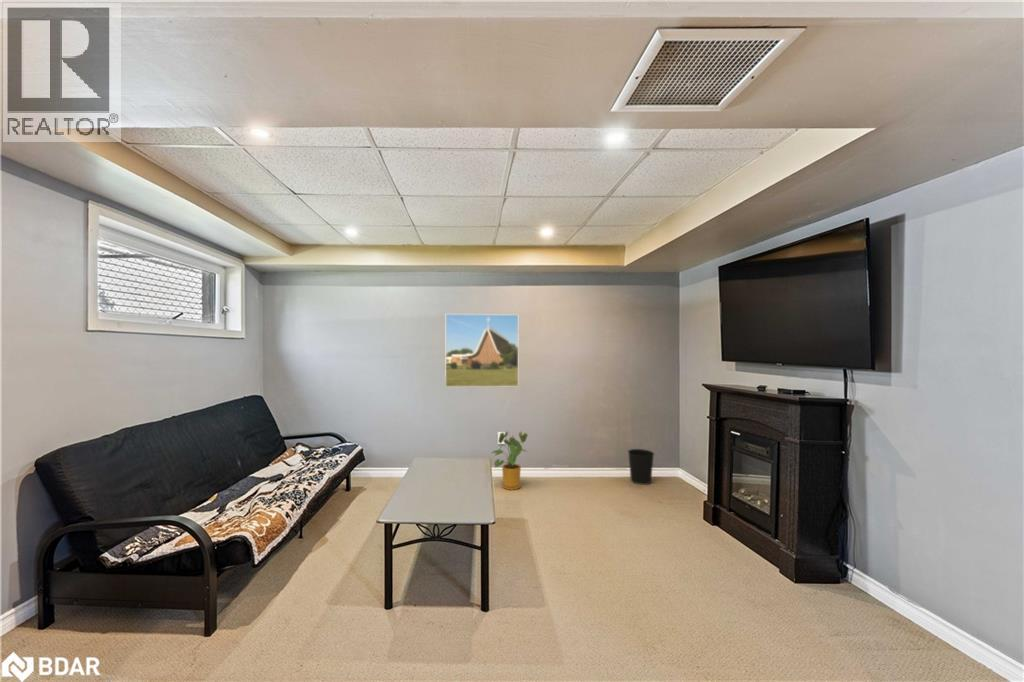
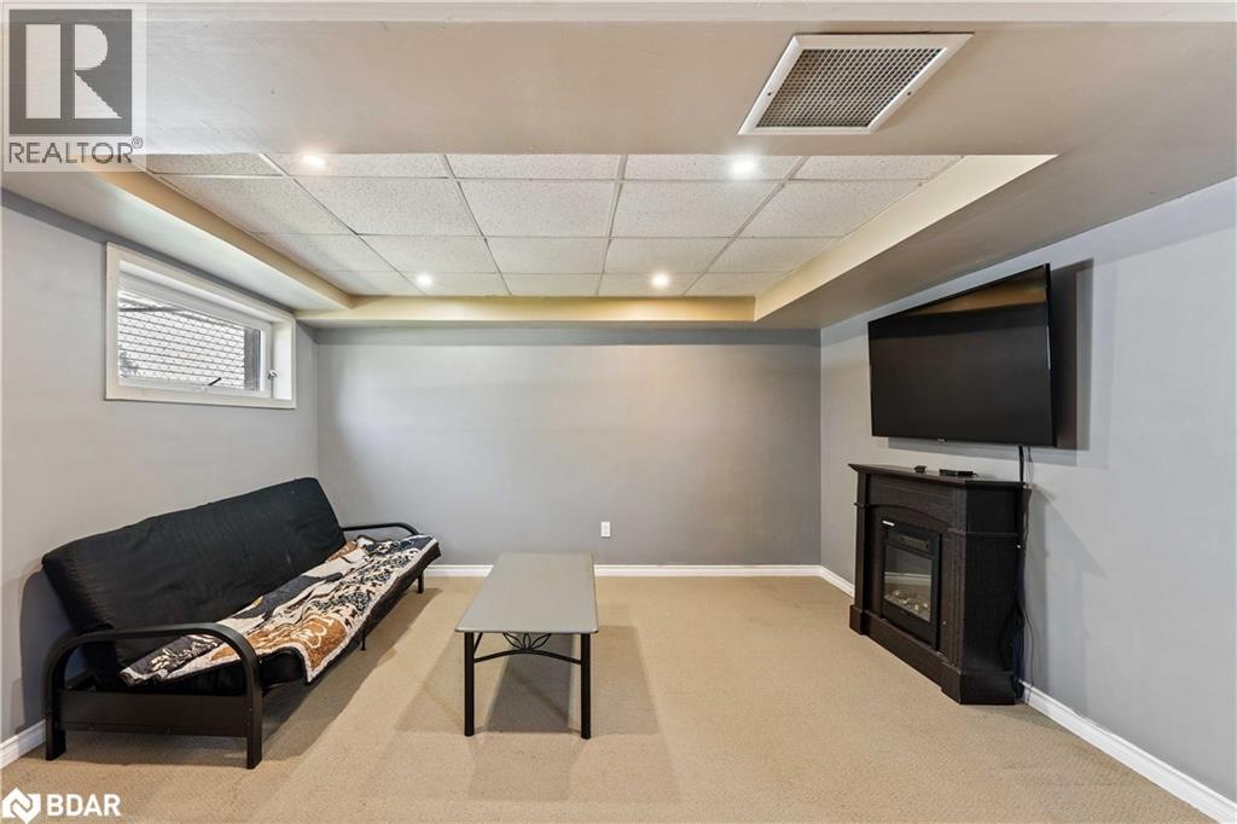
- wastebasket [627,448,655,486]
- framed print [444,313,520,388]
- house plant [491,431,529,491]
